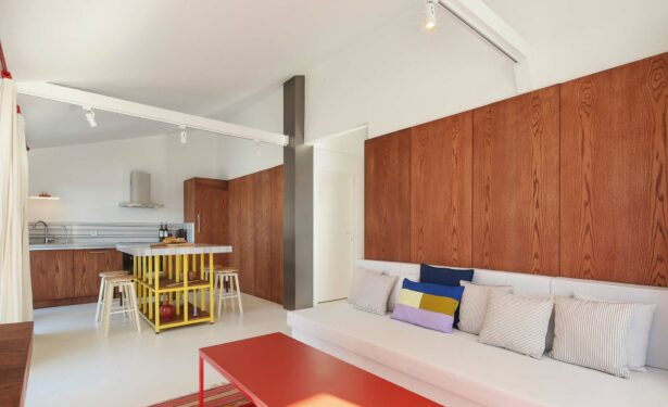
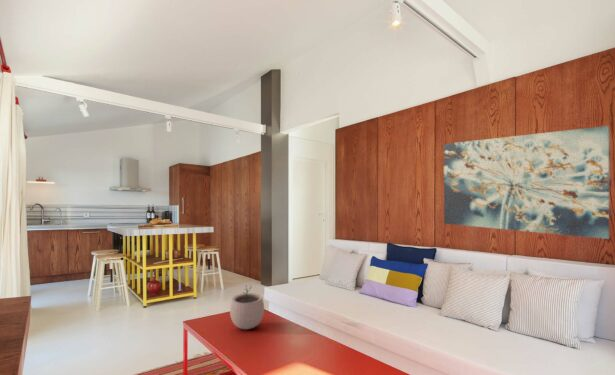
+ plant pot [229,286,265,330]
+ wall art [443,125,610,240]
